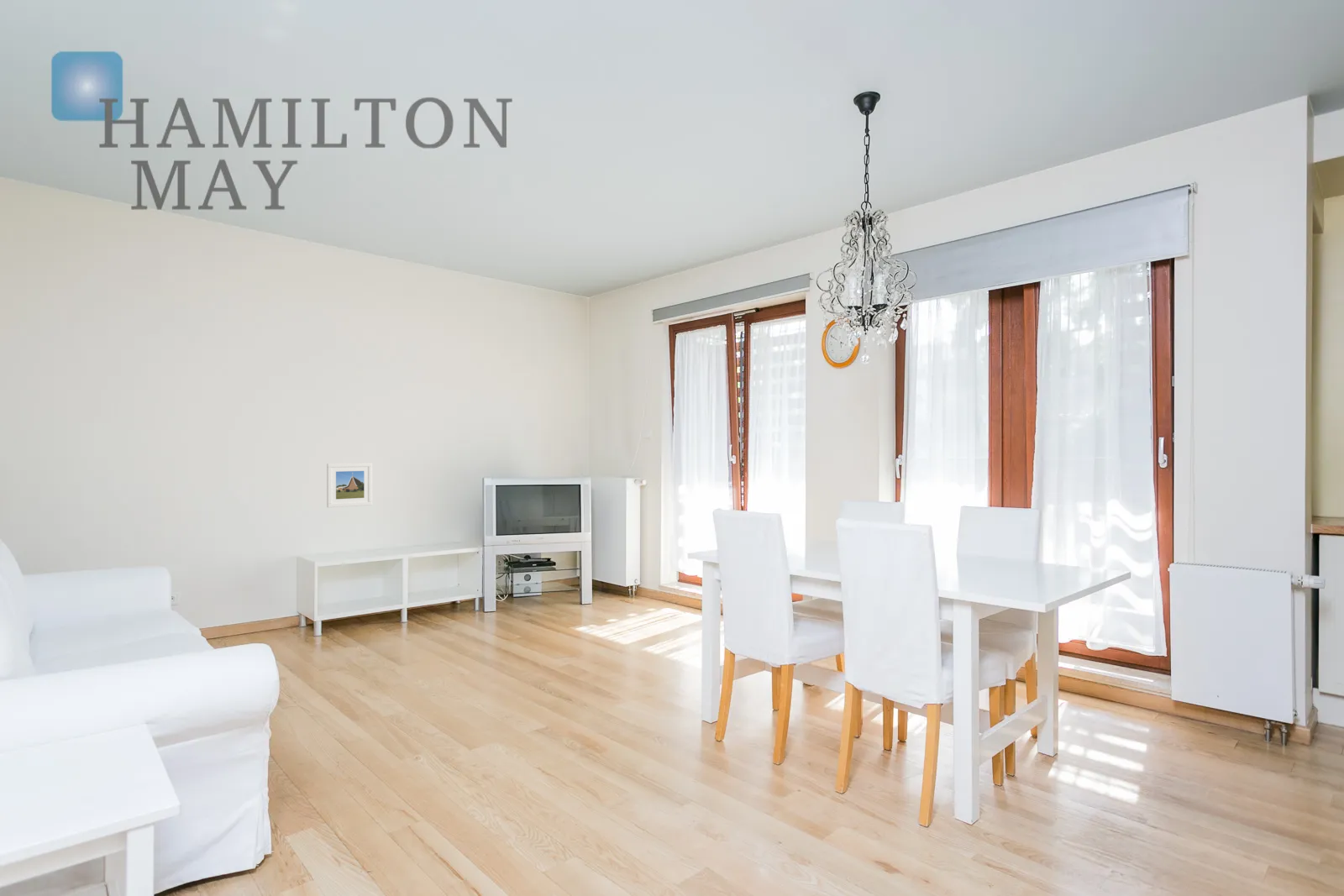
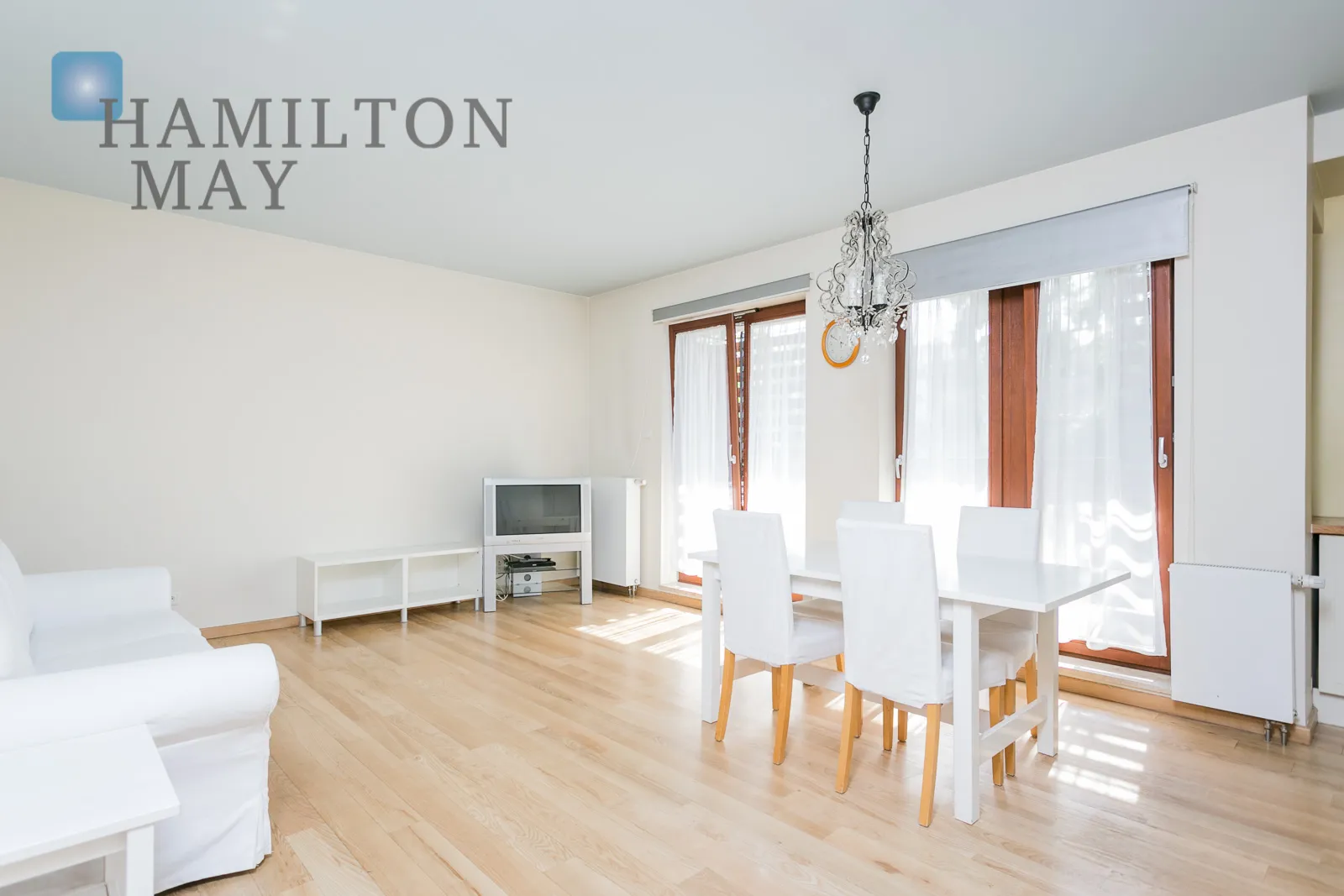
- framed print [326,462,373,508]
